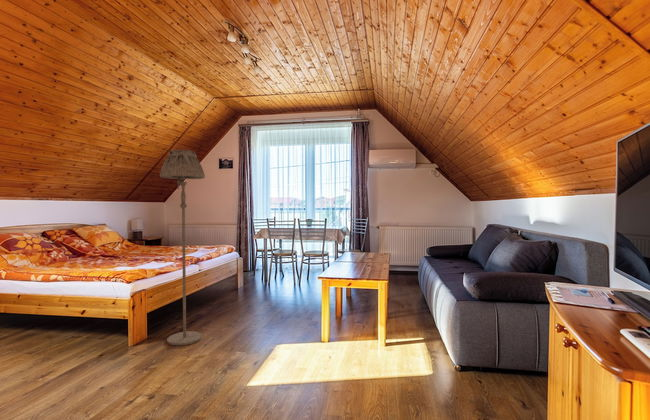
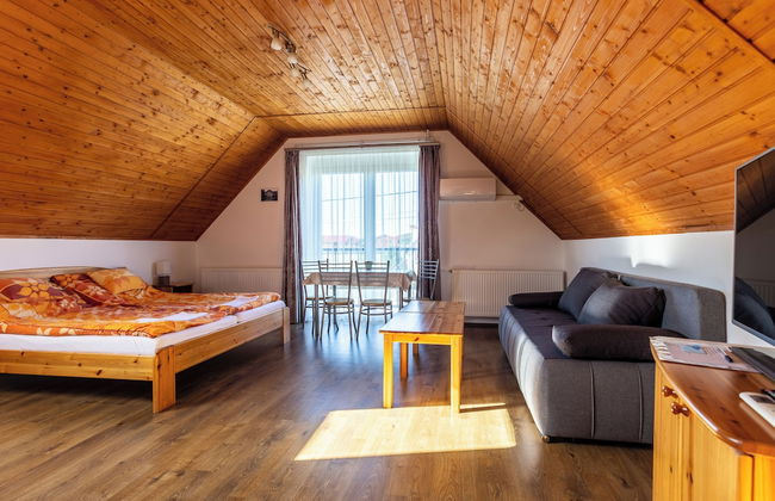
- floor lamp [159,149,206,346]
